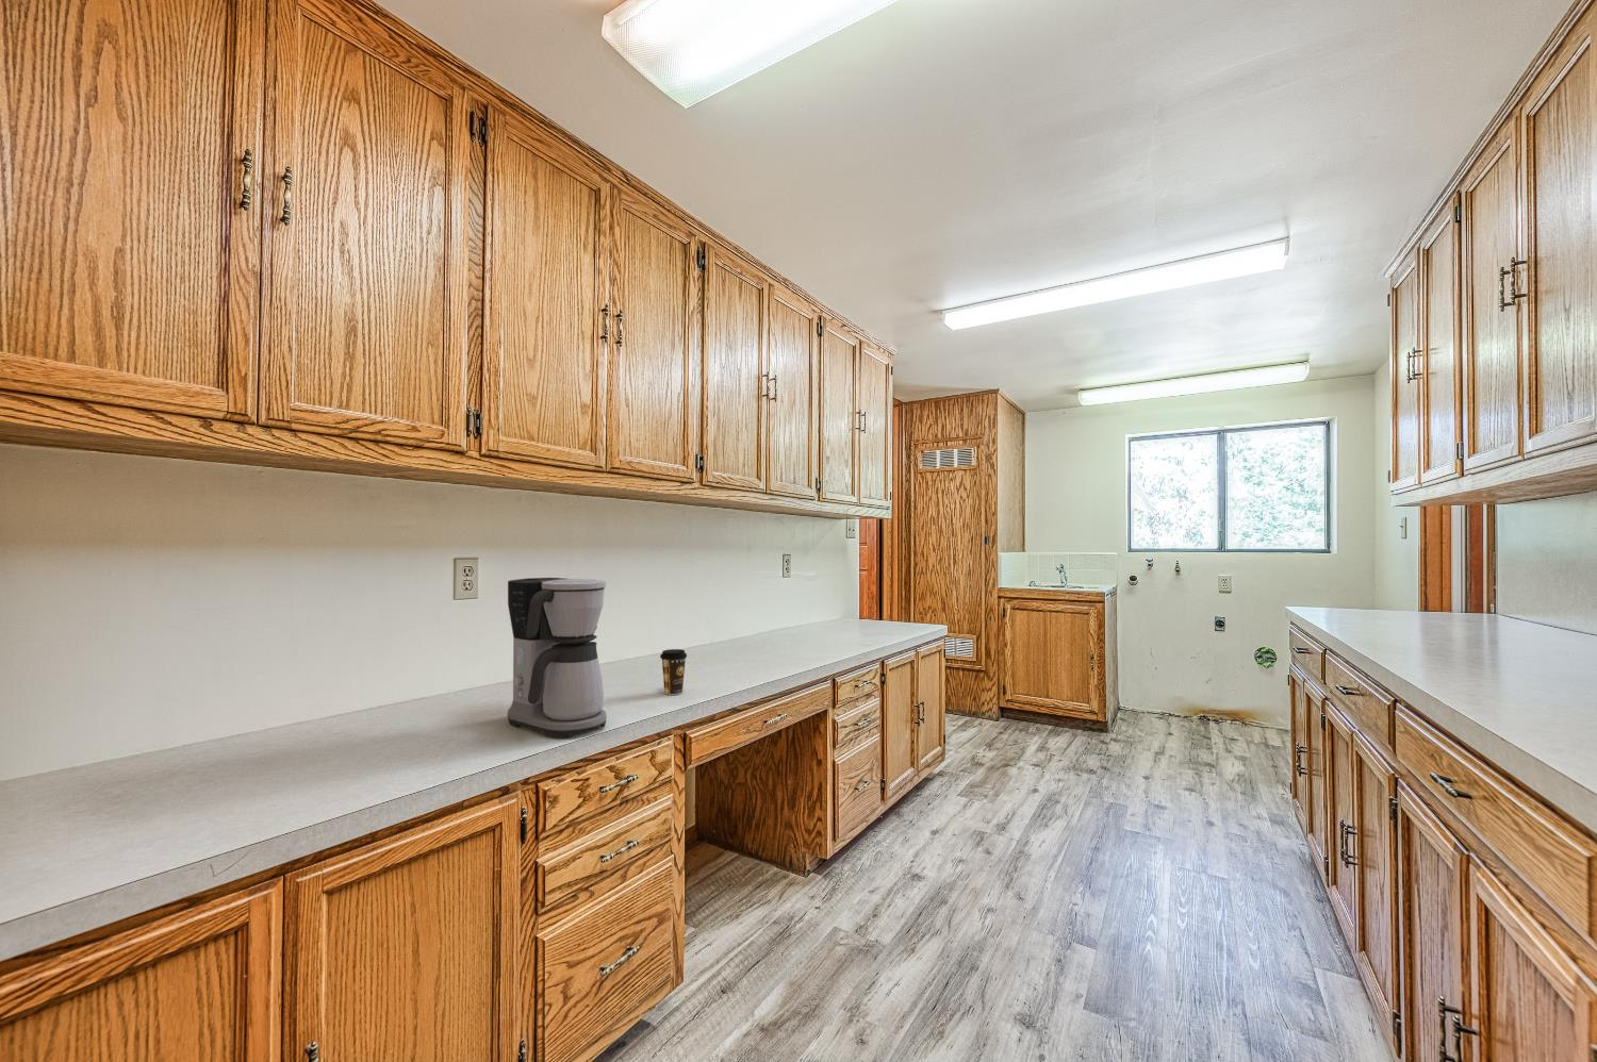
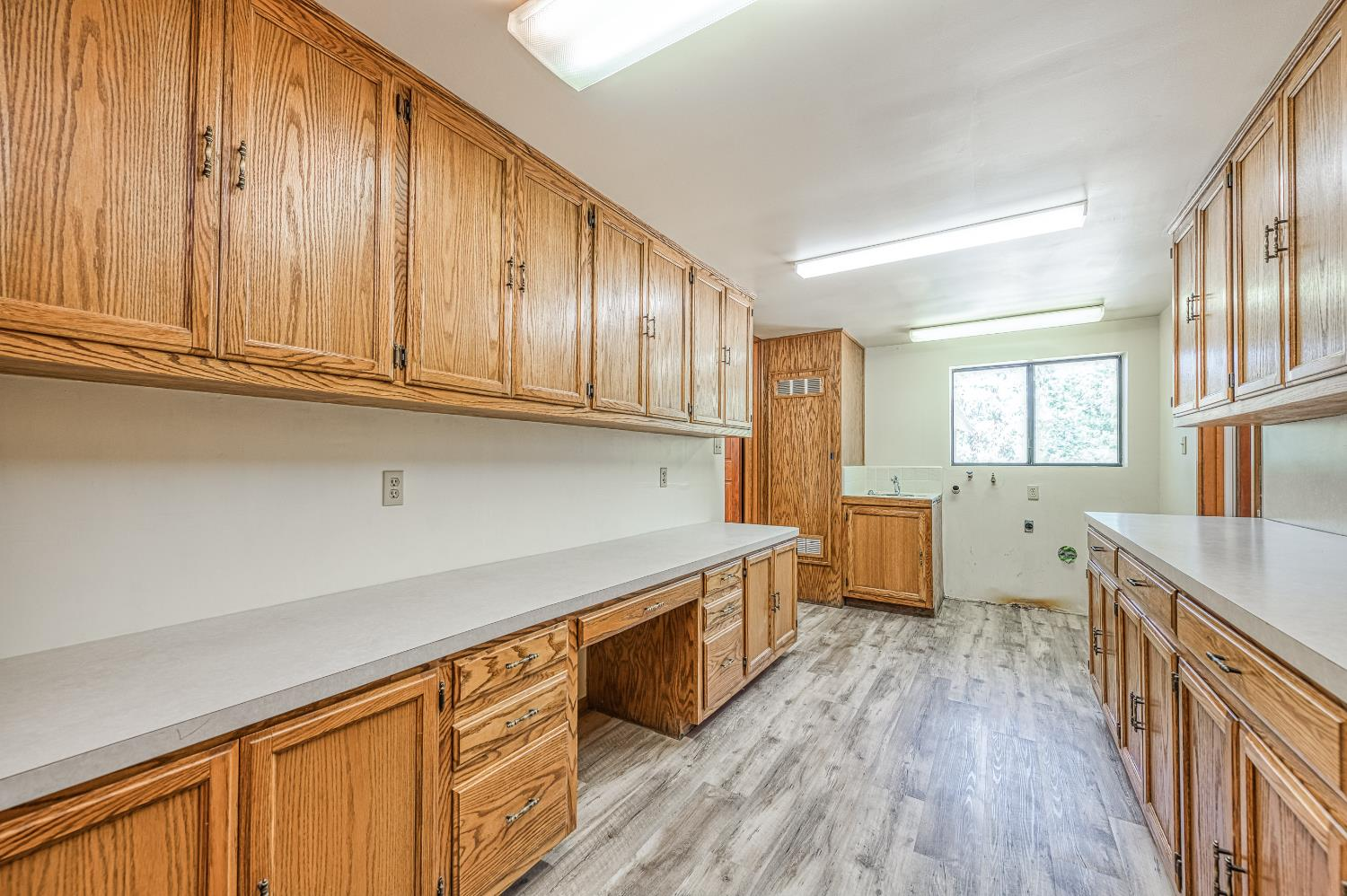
- coffee cup [659,648,688,696]
- coffee maker [506,577,608,738]
